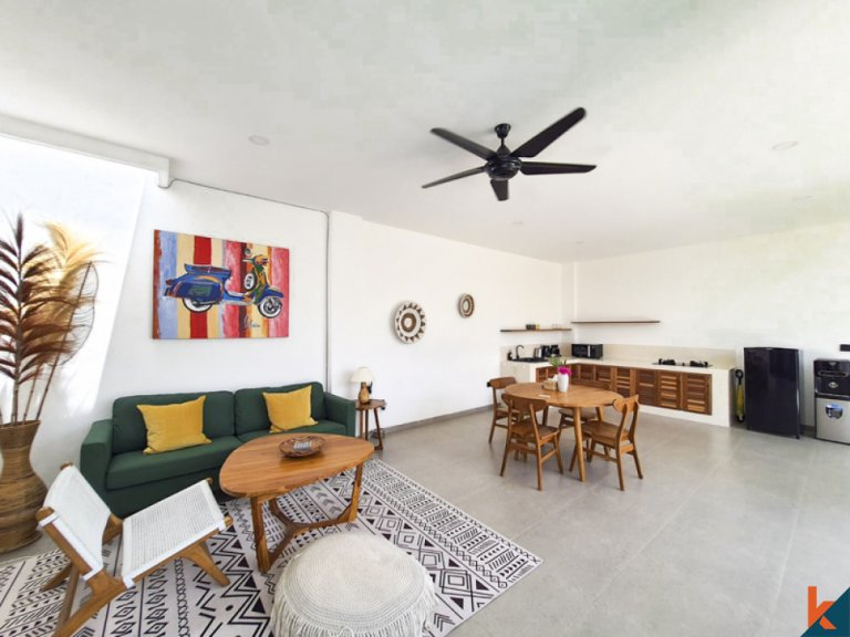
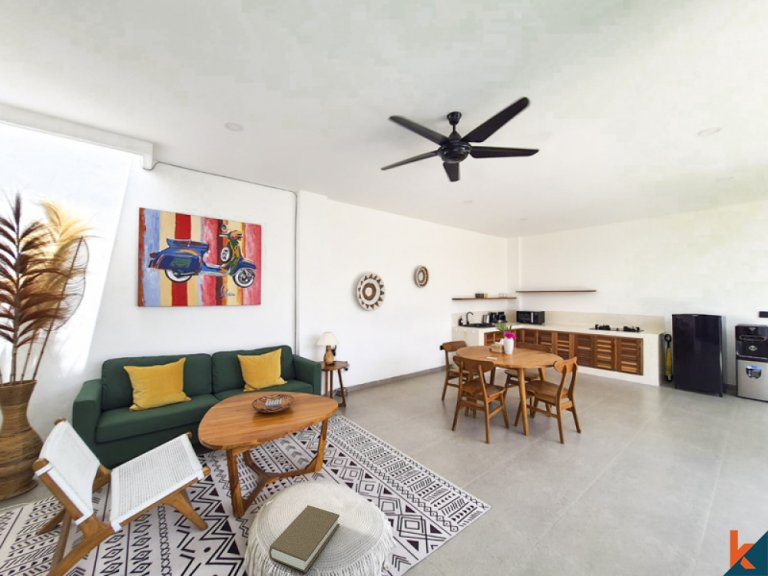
+ book [268,504,340,573]
